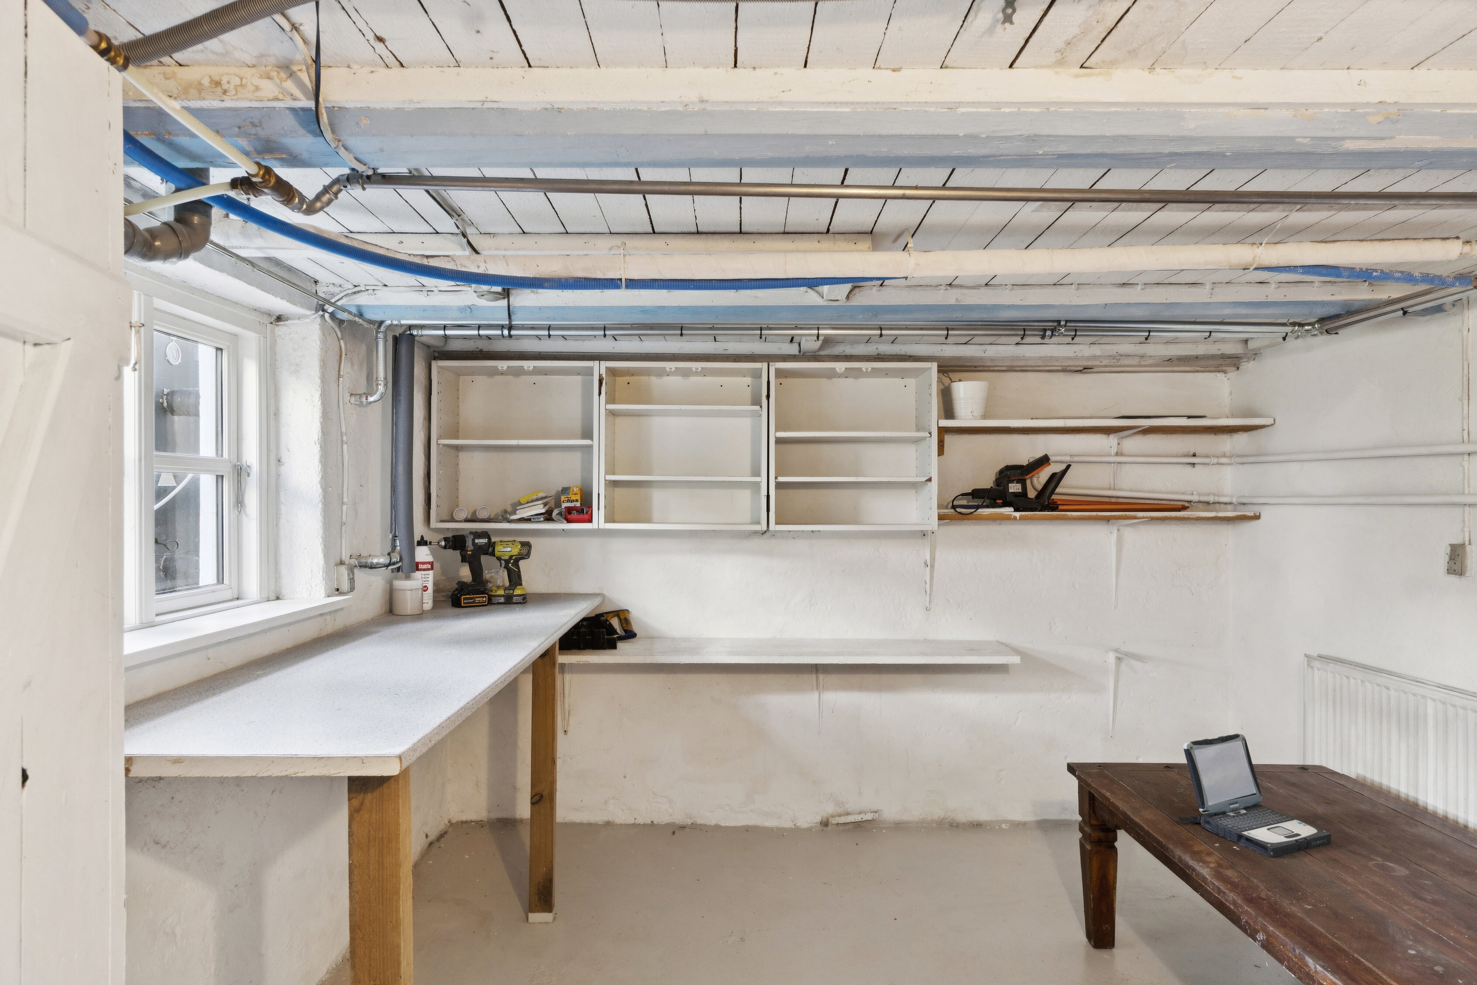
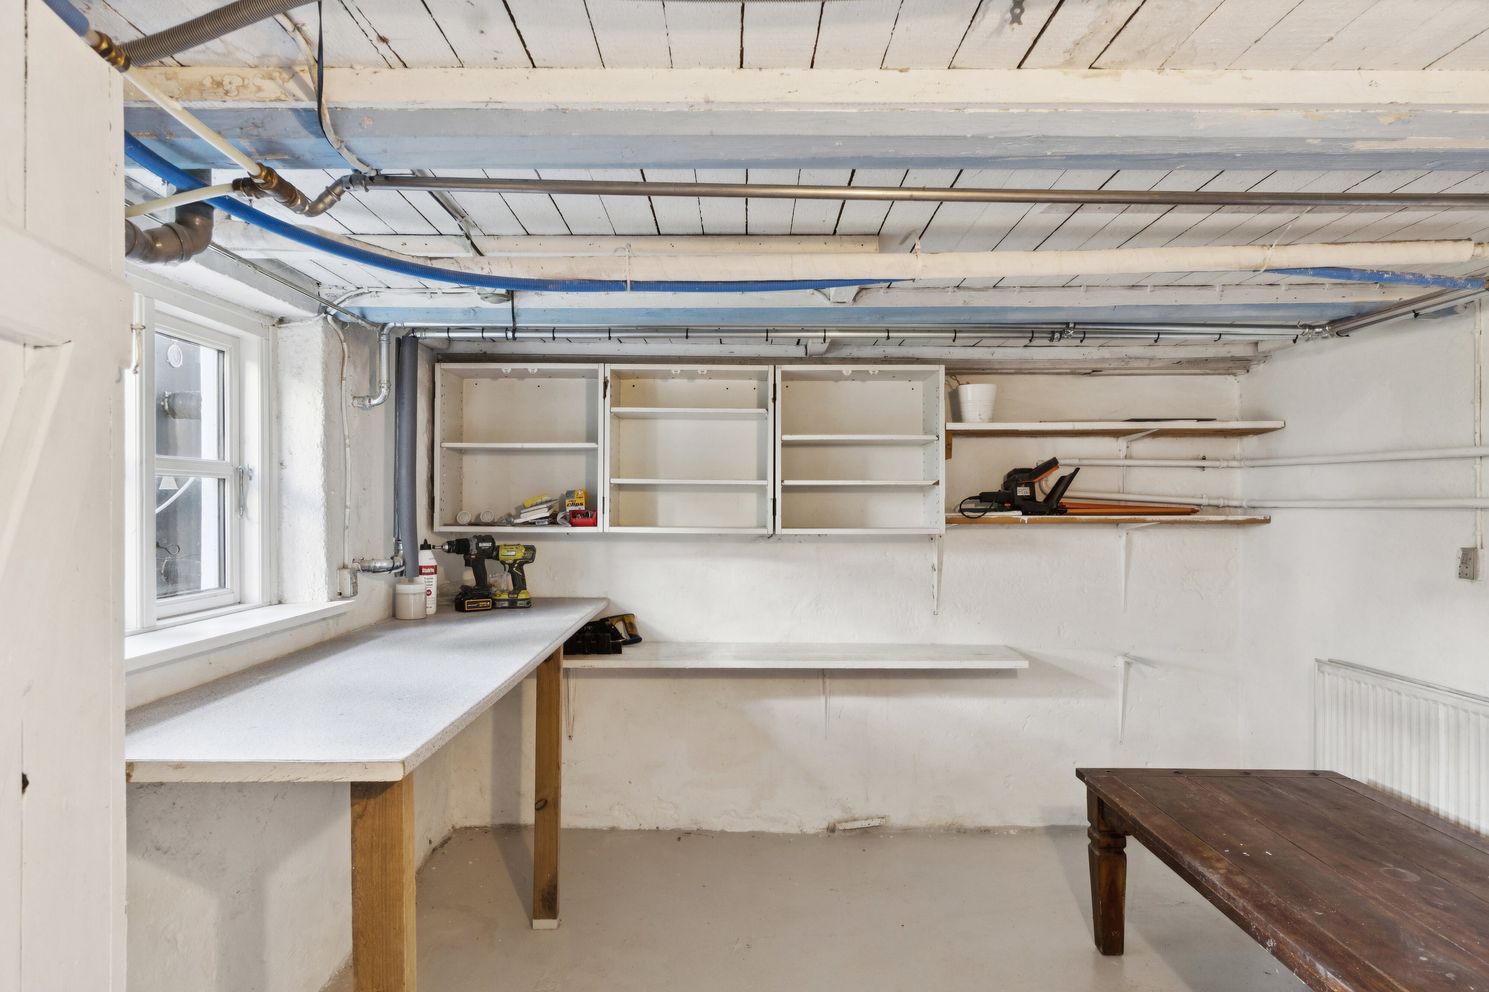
- laptop [1178,733,1332,857]
